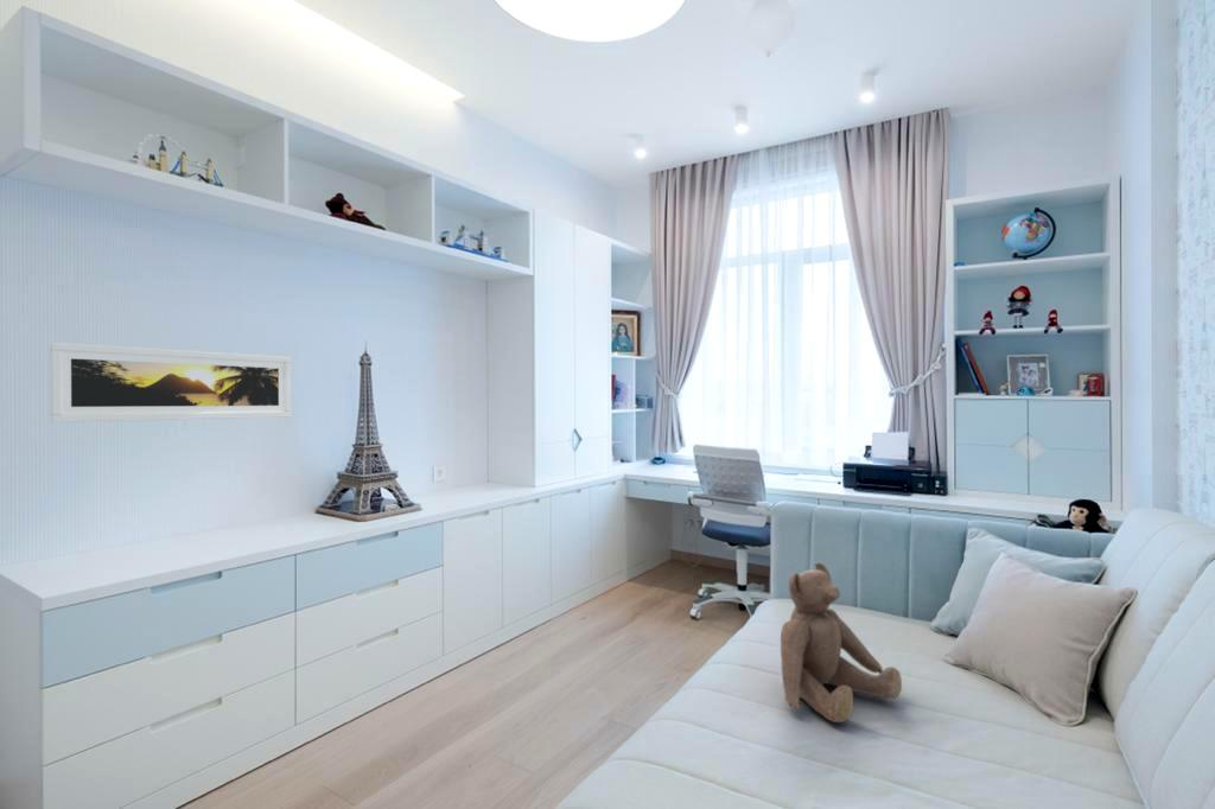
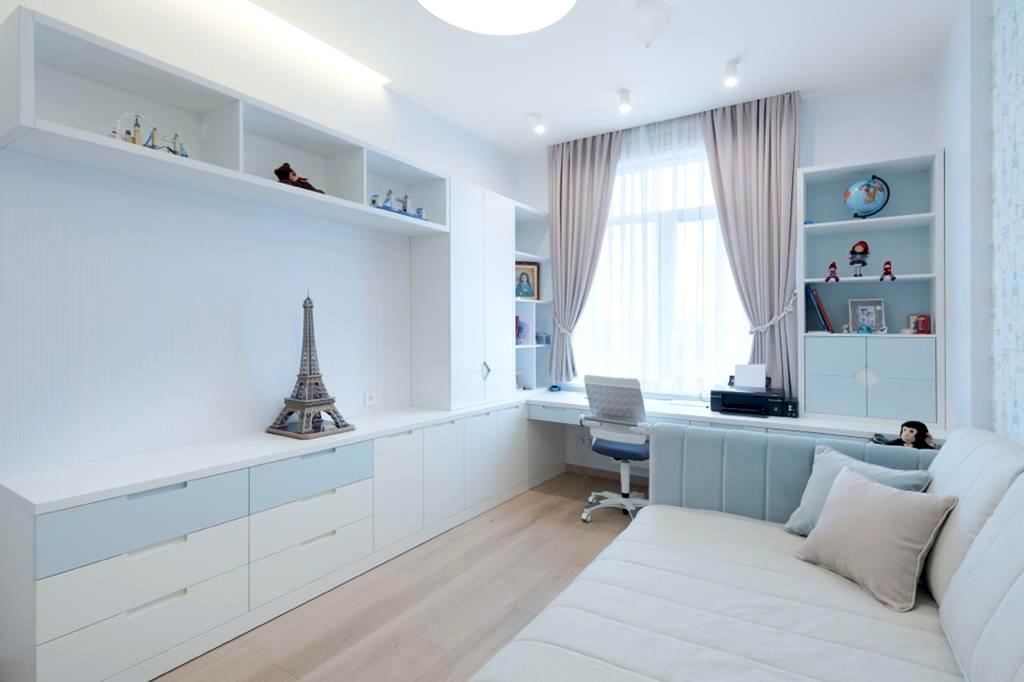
- teddy bear [780,561,903,724]
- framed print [49,342,292,423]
